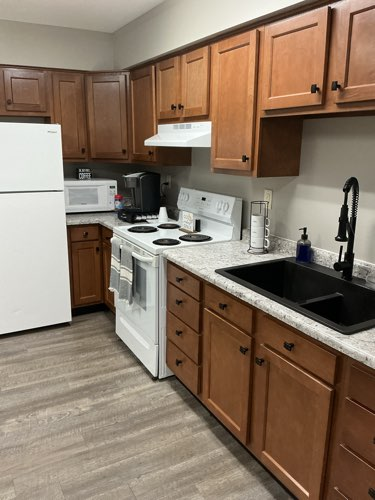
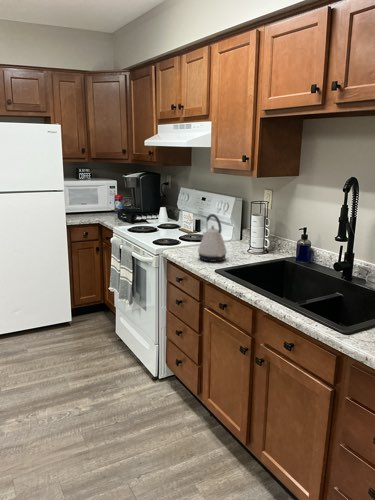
+ kettle [197,213,228,263]
